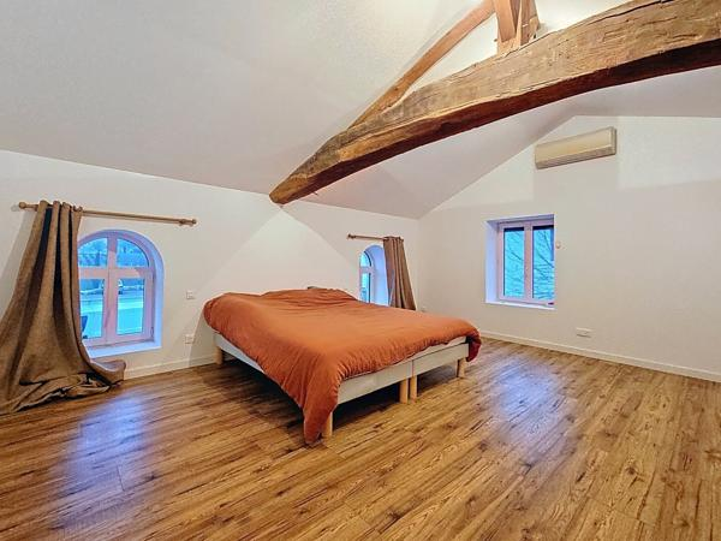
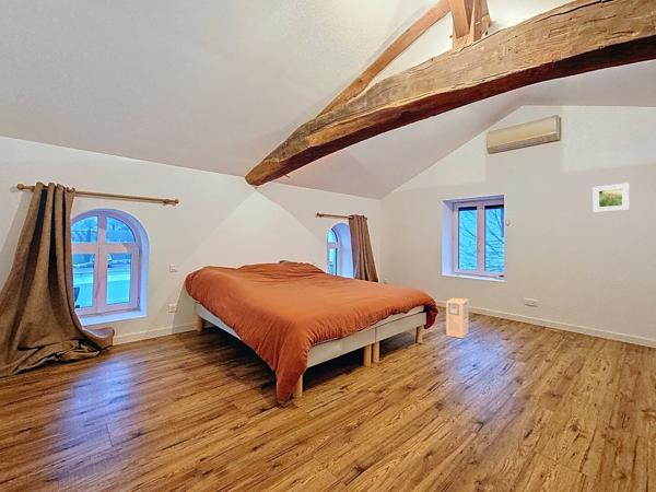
+ cardboard box [445,297,469,339]
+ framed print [591,181,631,213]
